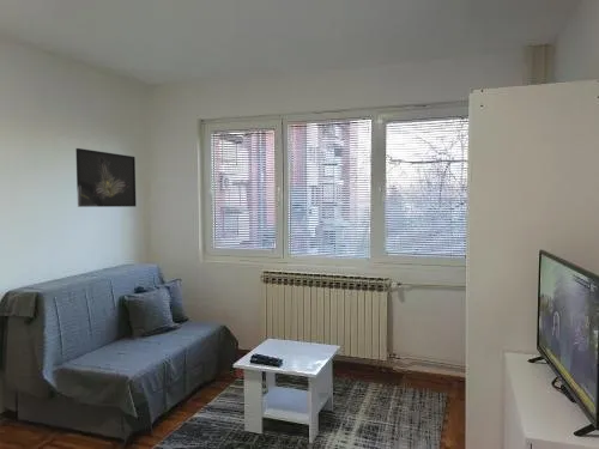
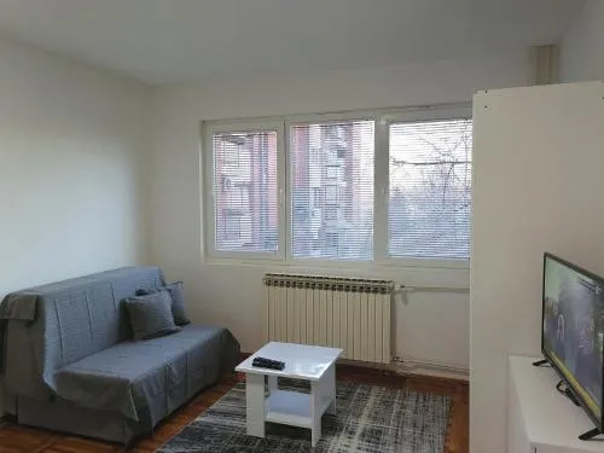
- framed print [74,147,138,208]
